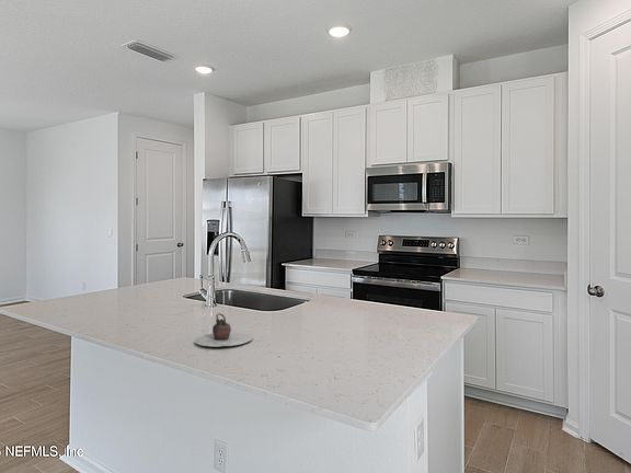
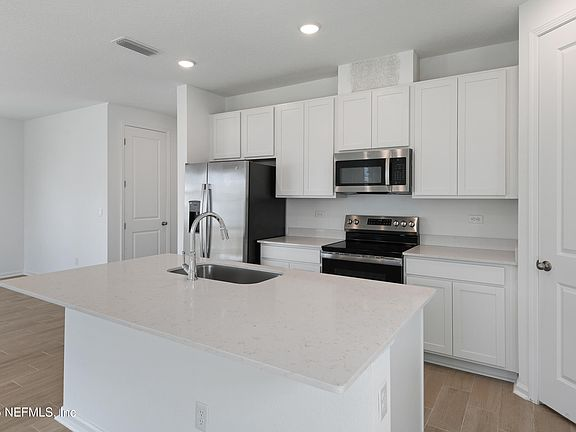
- teapot [193,312,254,348]
